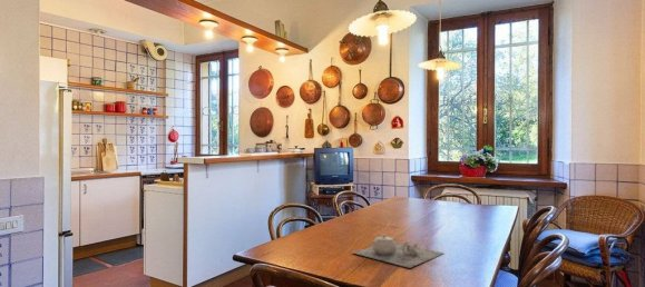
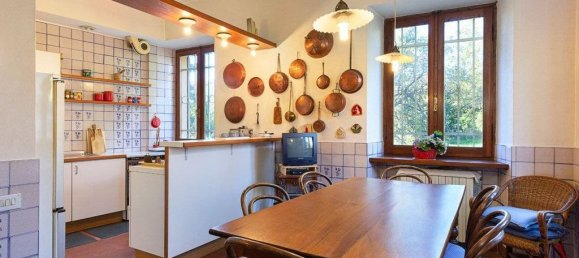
- teapot [352,232,444,269]
